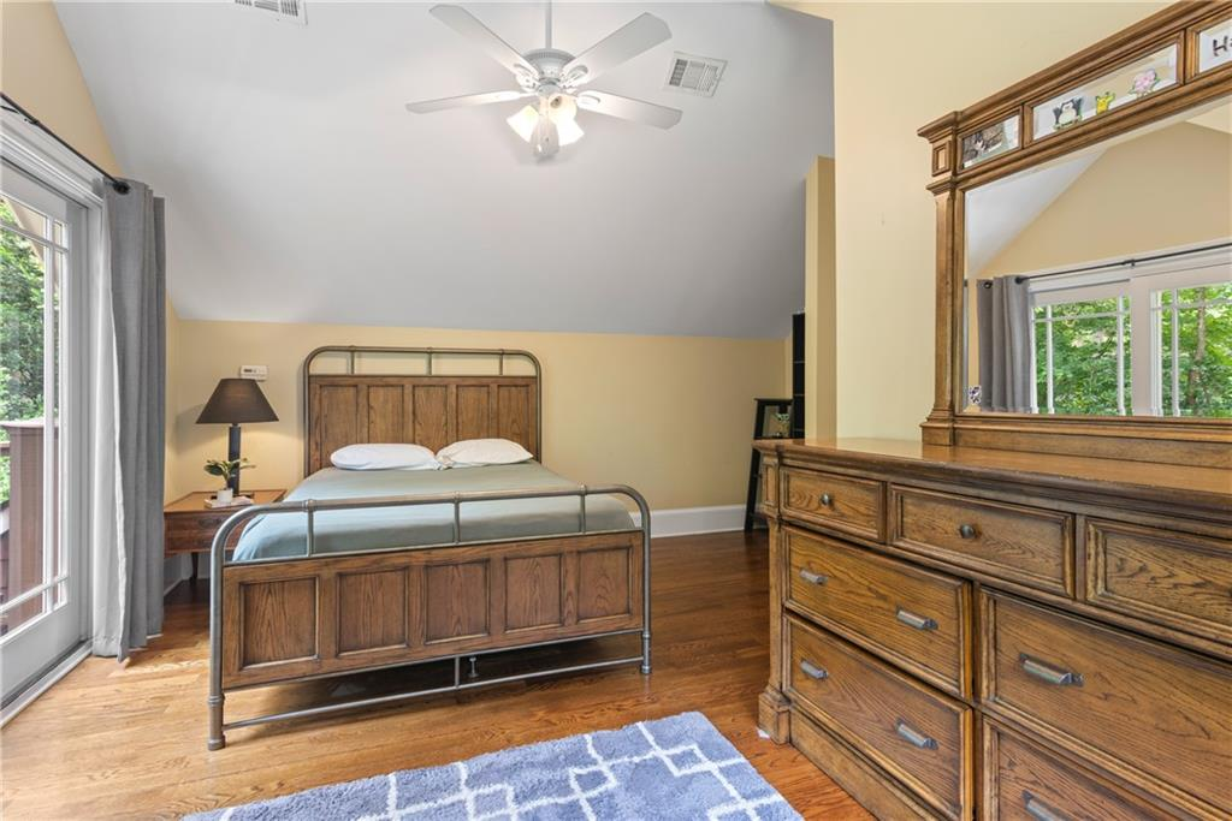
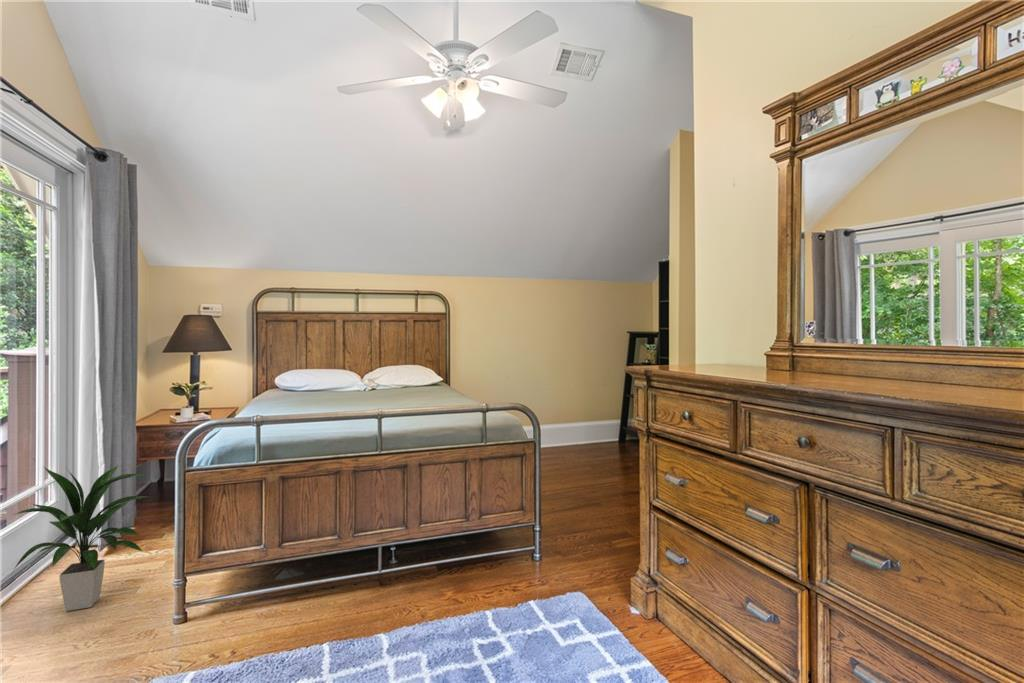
+ indoor plant [10,464,149,612]
